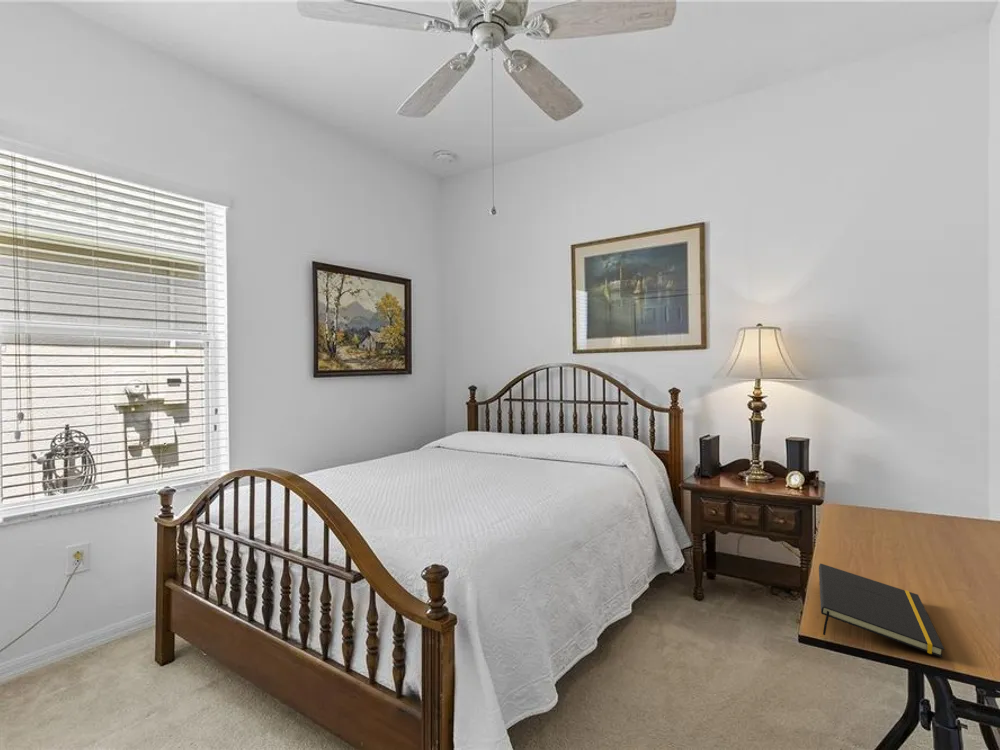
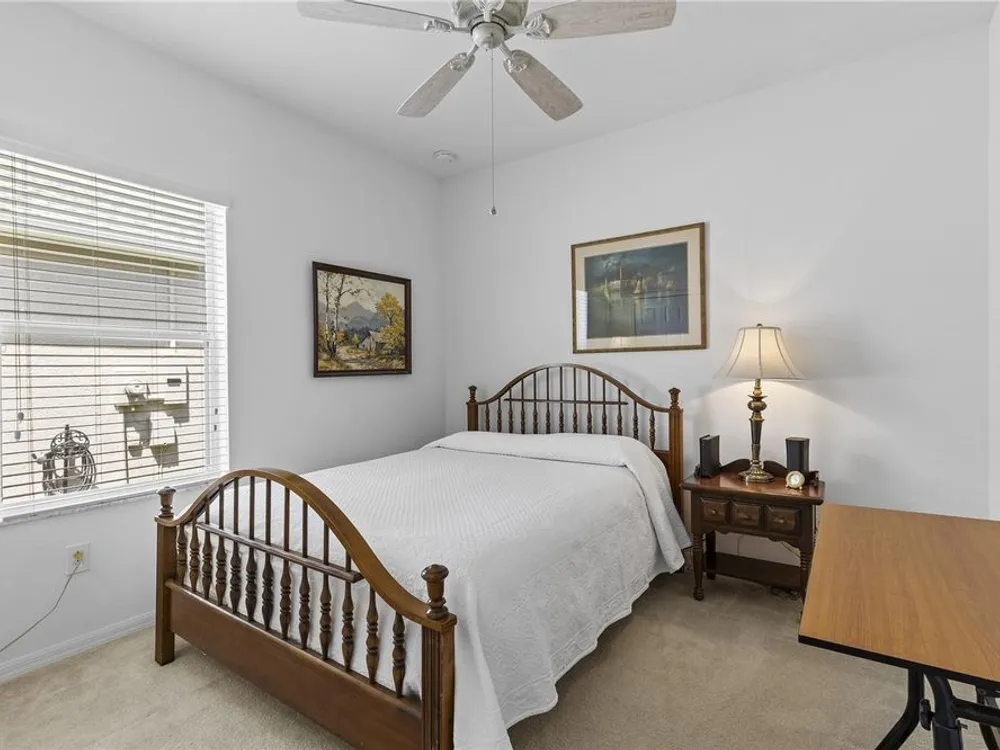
- notepad [818,563,945,658]
